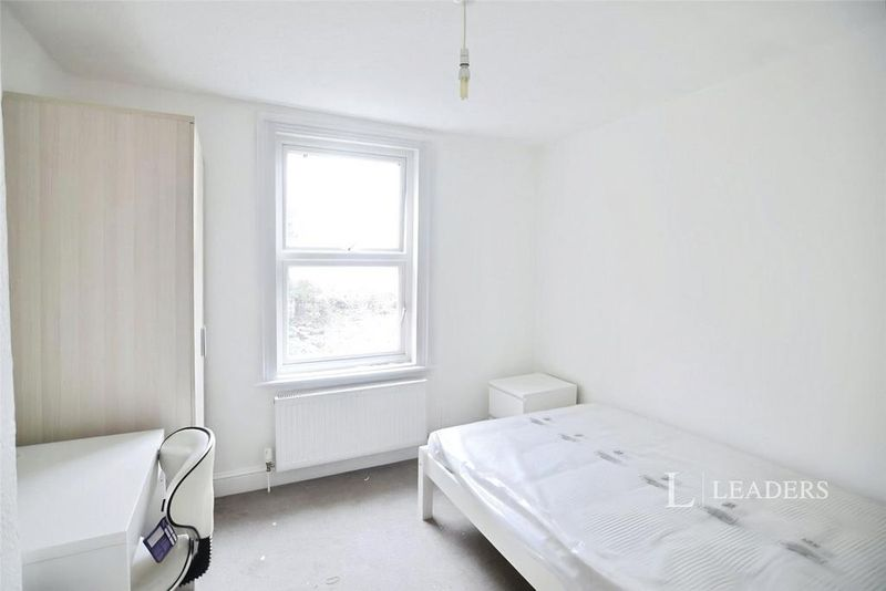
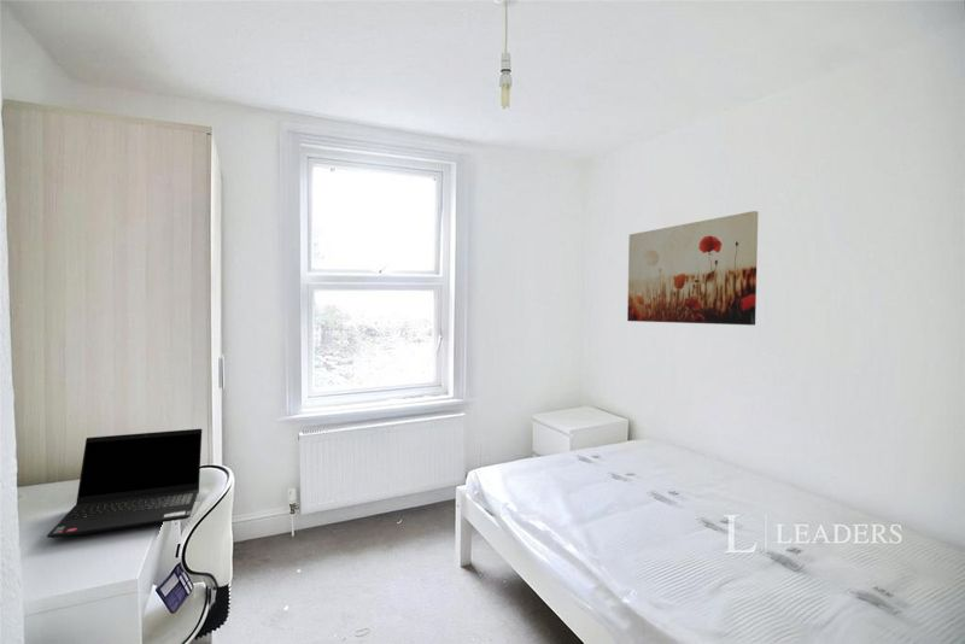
+ laptop computer [46,428,203,539]
+ wall art [626,210,759,327]
